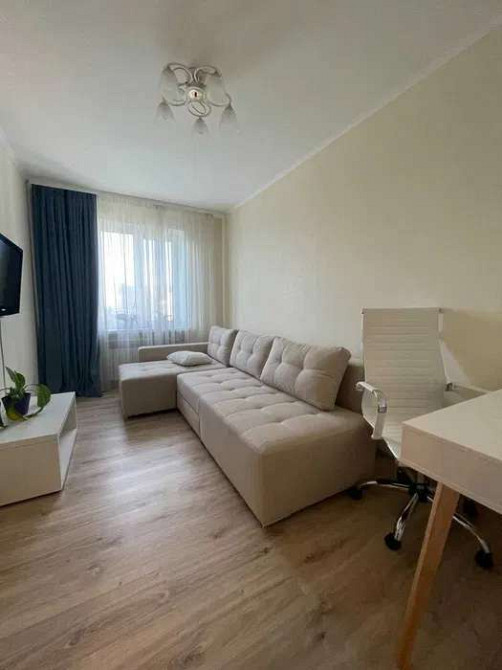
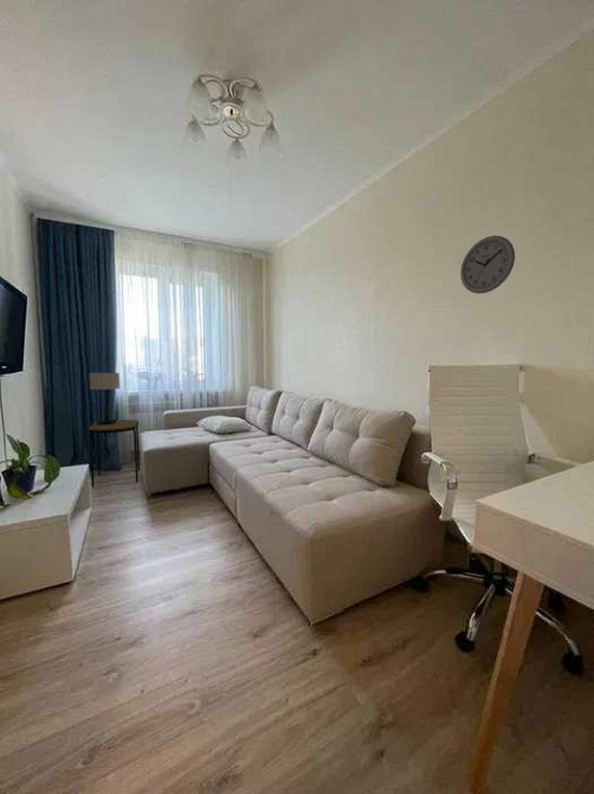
+ side table [86,418,141,488]
+ table lamp [89,372,121,425]
+ wall clock [459,235,516,295]
